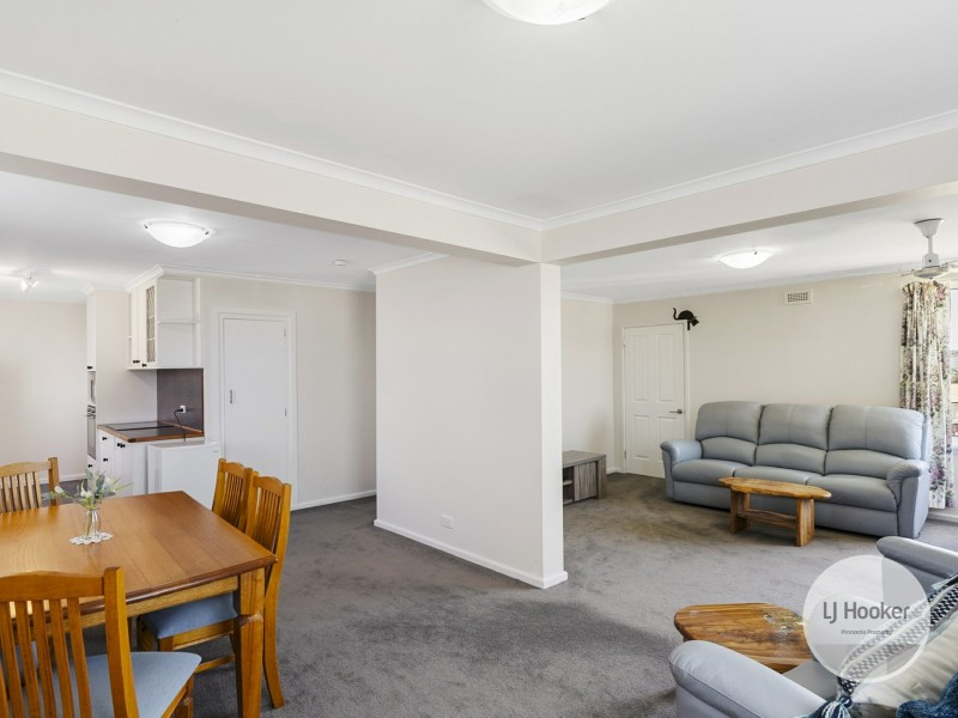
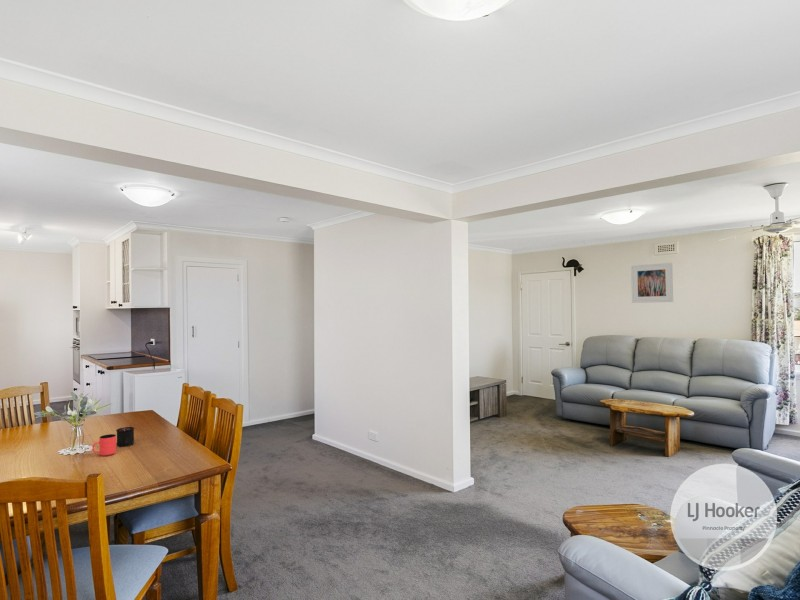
+ cup [91,433,117,457]
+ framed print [630,262,674,304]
+ candle [115,426,136,448]
